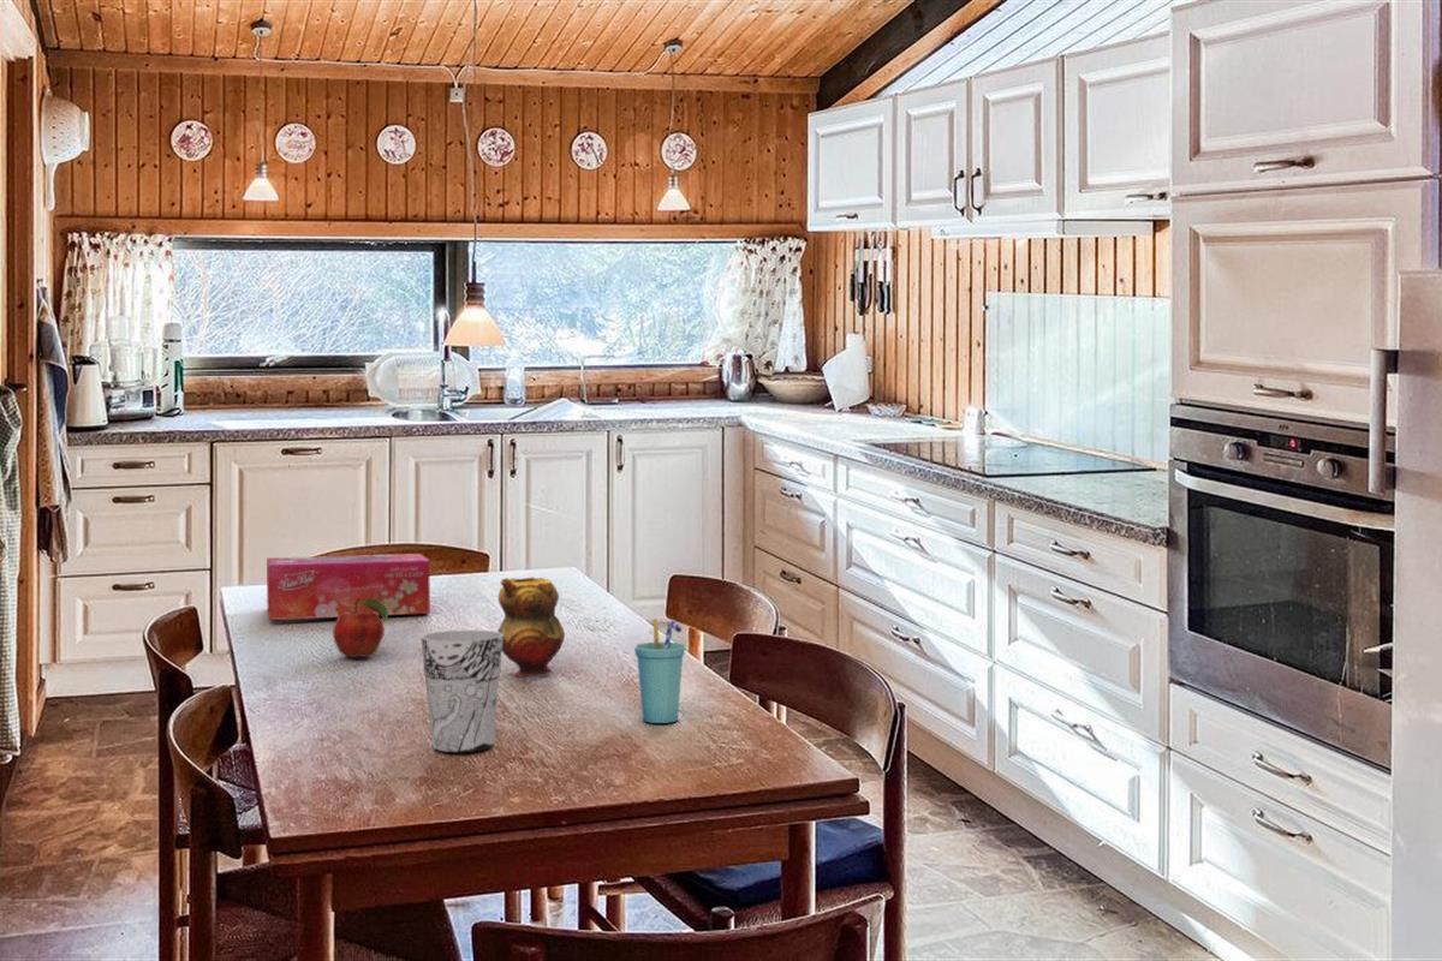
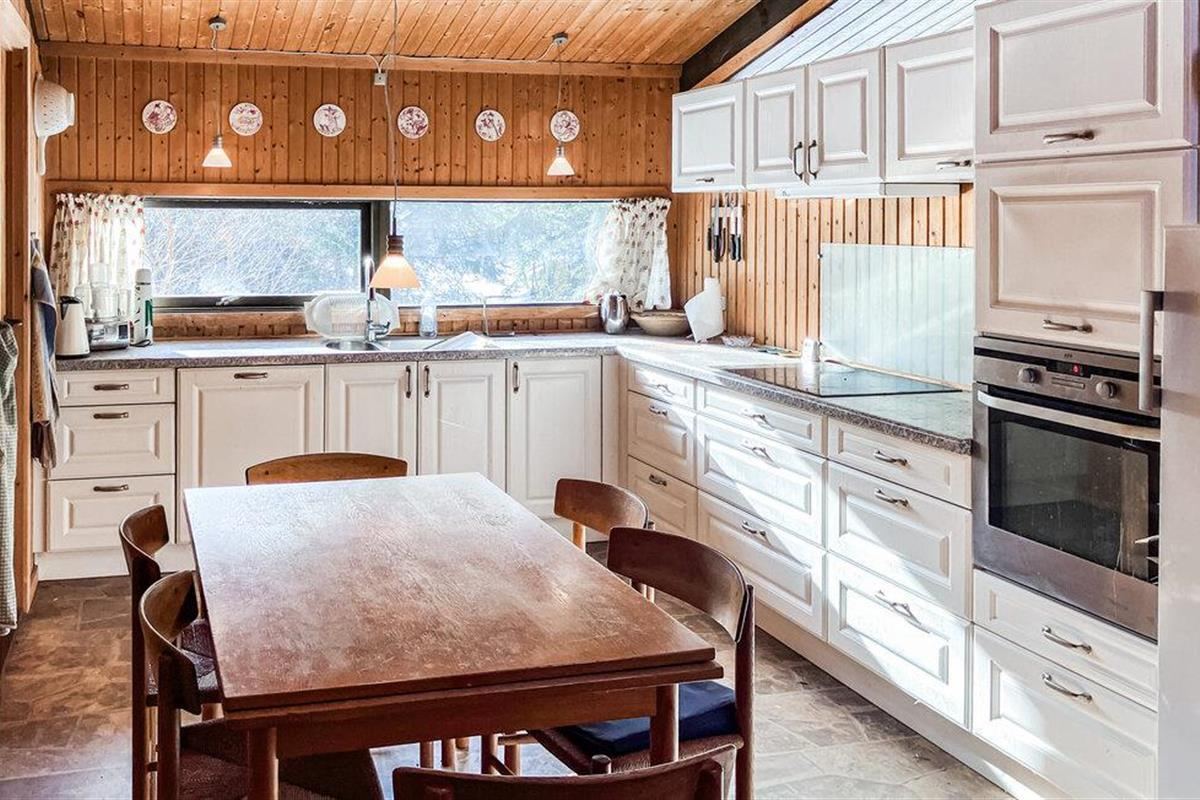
- tissue box [266,553,431,621]
- cup [419,628,503,753]
- cup [633,617,686,724]
- teapot [496,575,566,678]
- fruit [332,598,389,658]
